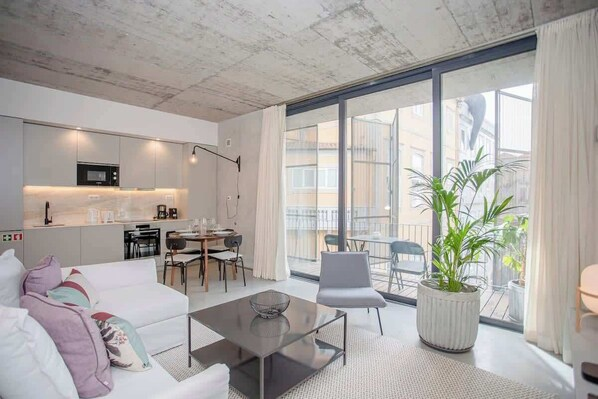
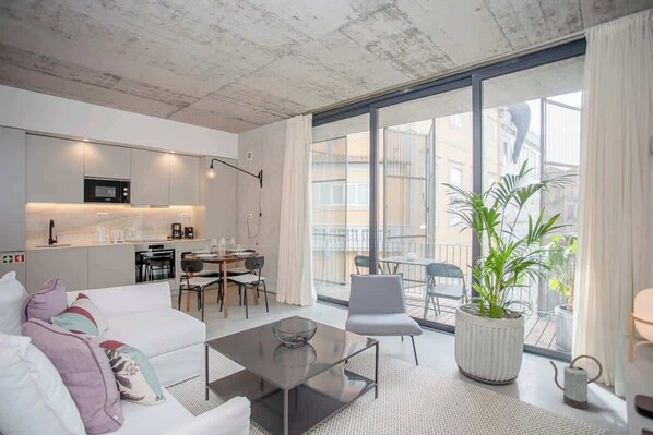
+ watering can [548,354,604,410]
